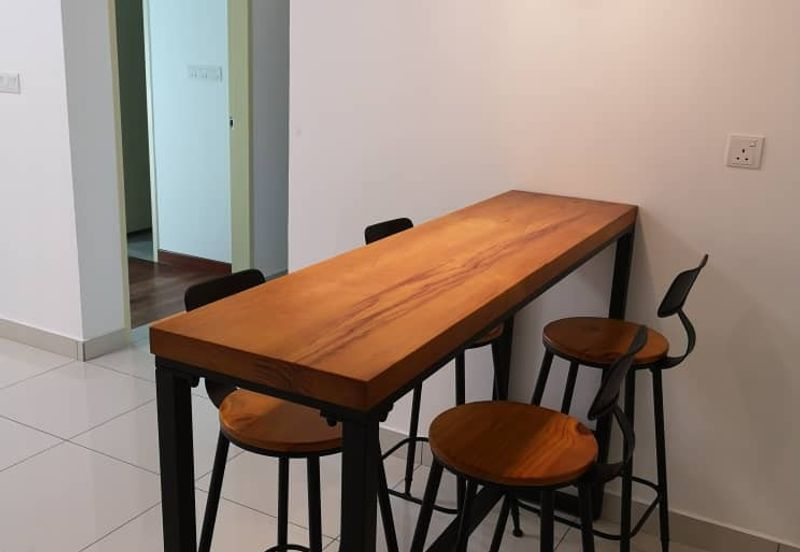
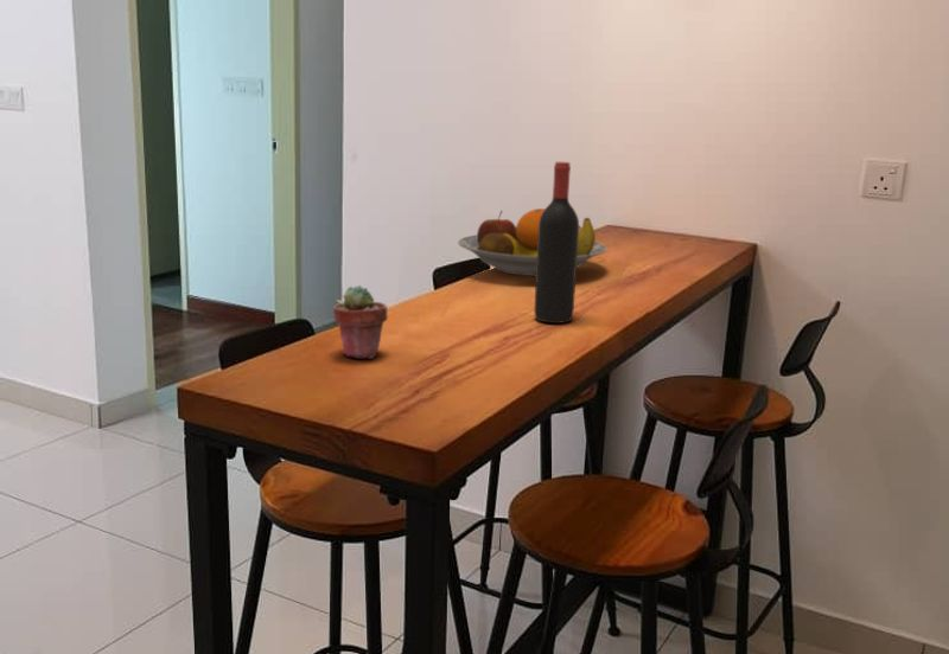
+ fruit bowl [457,207,609,277]
+ potted succulent [332,284,389,360]
+ wine bottle [534,161,580,325]
